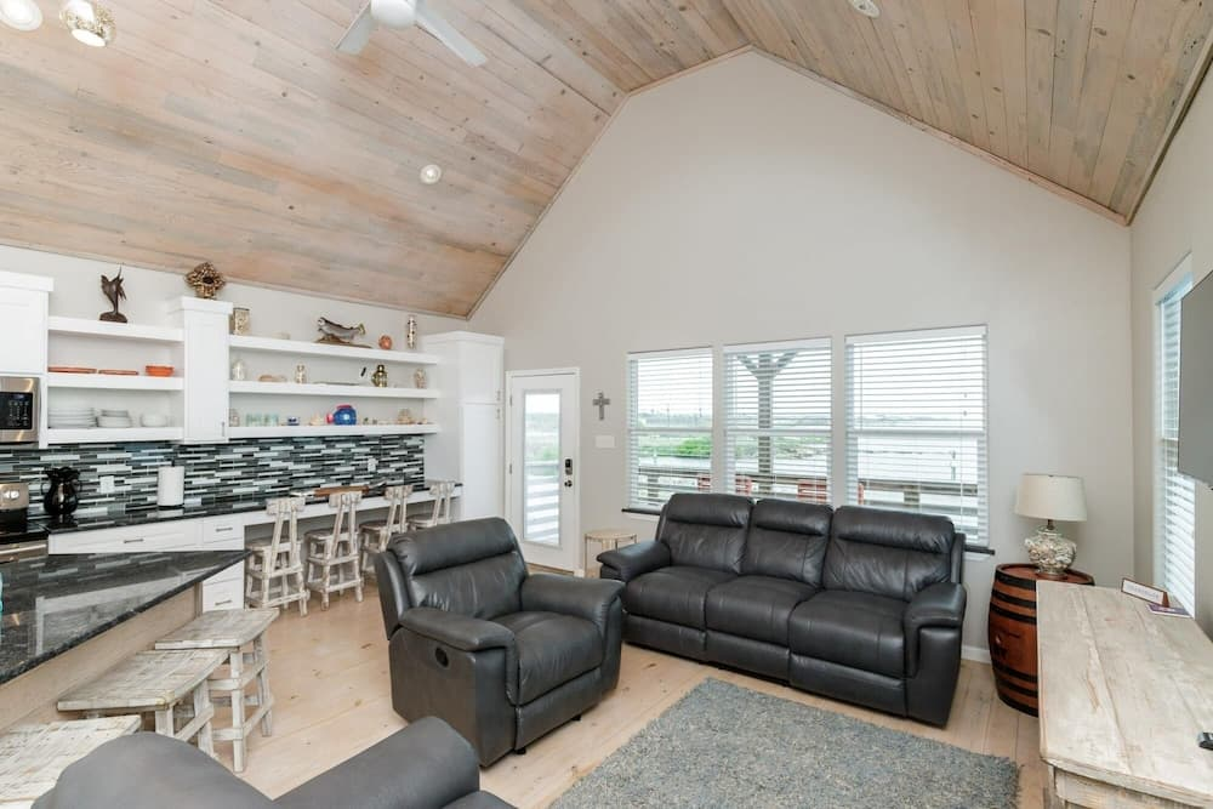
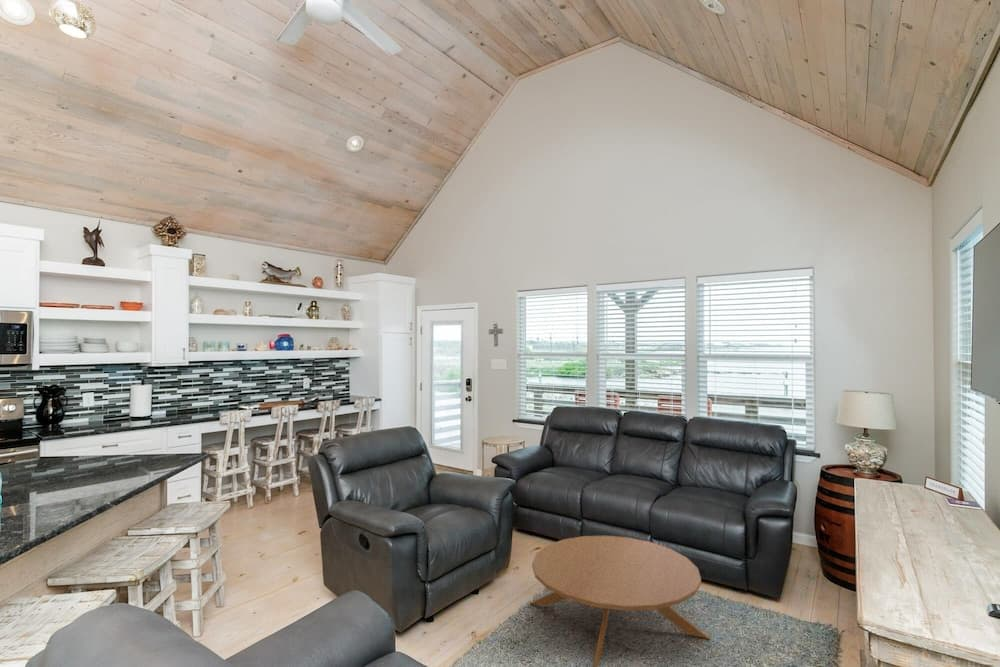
+ coffee table [529,535,712,667]
